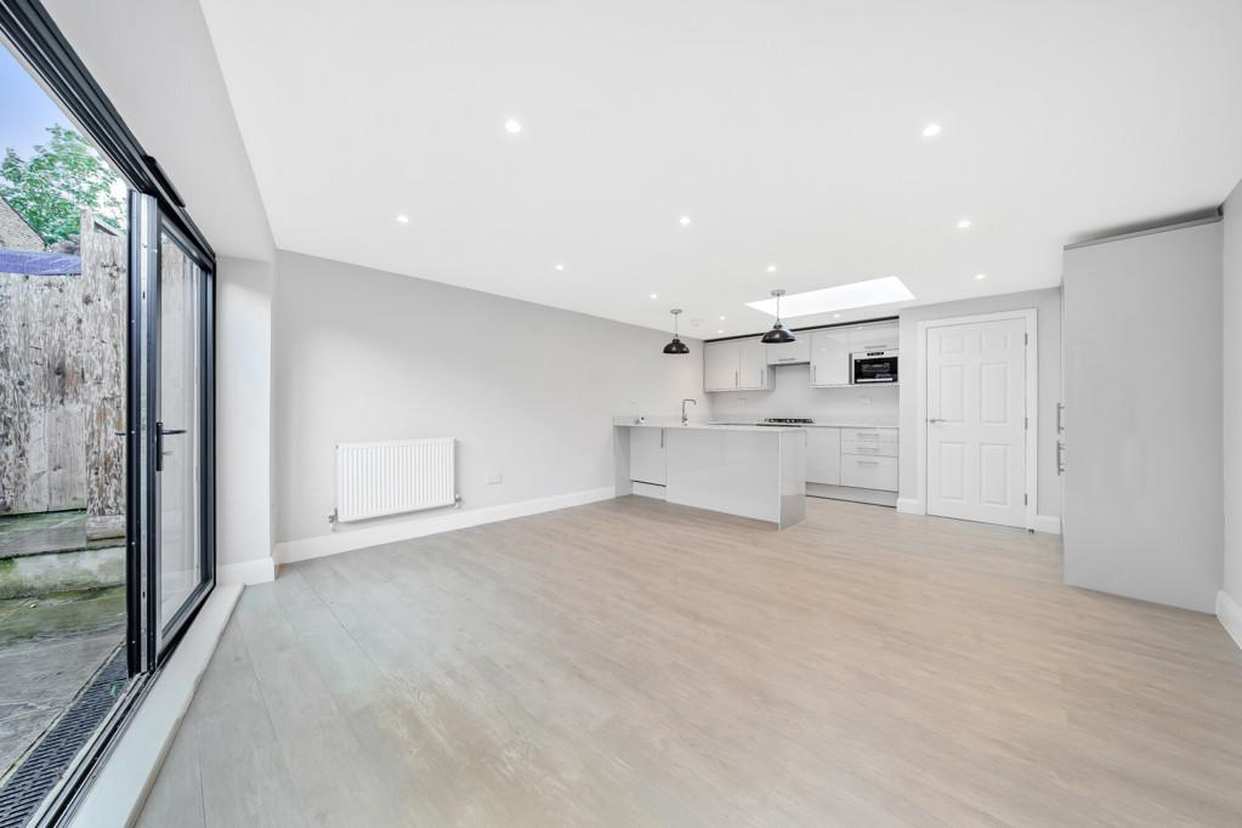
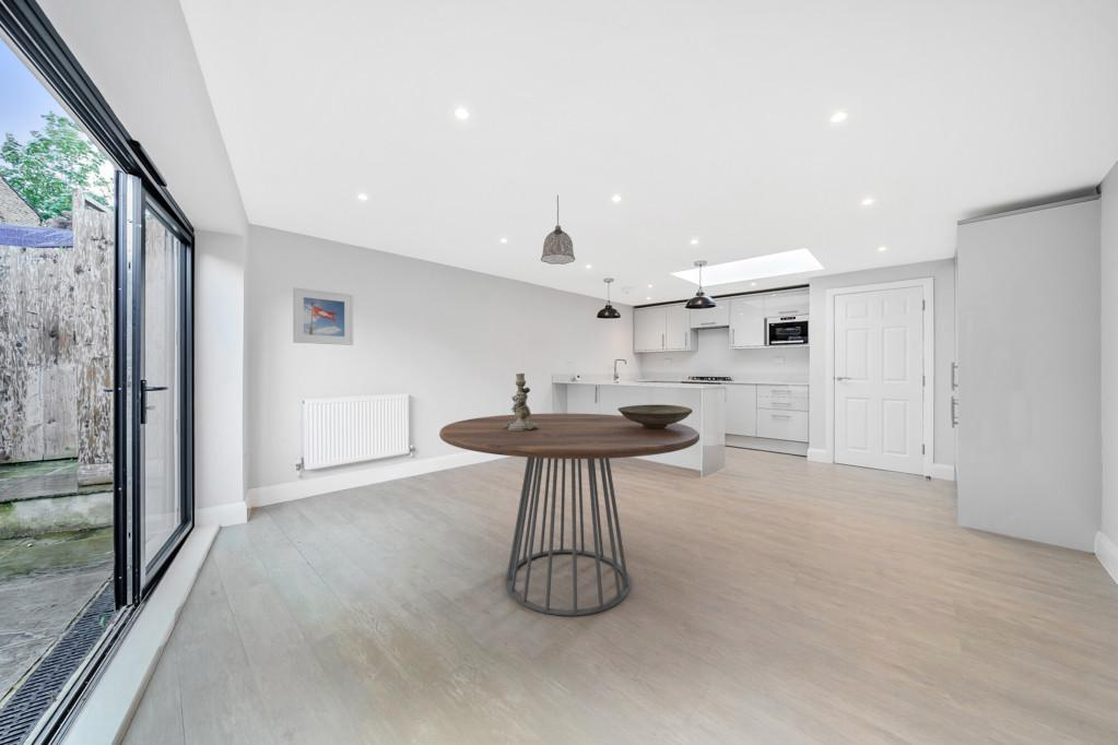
+ dining table [438,412,701,617]
+ candlestick [503,372,539,430]
+ decorative bowl [617,403,694,429]
+ pendant lamp [540,194,576,265]
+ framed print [292,286,354,346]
